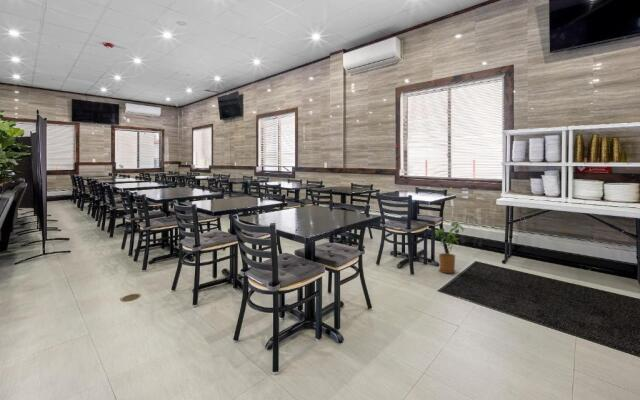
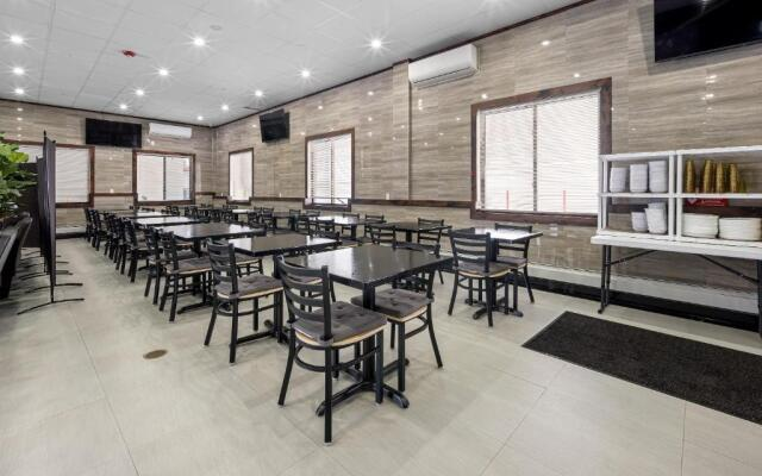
- house plant [434,221,465,274]
